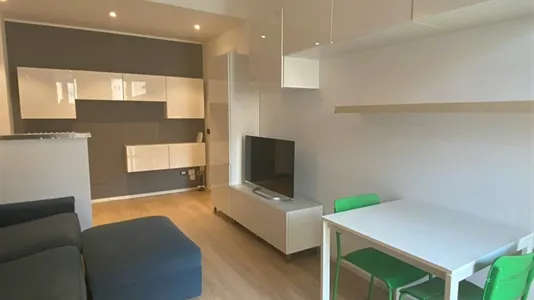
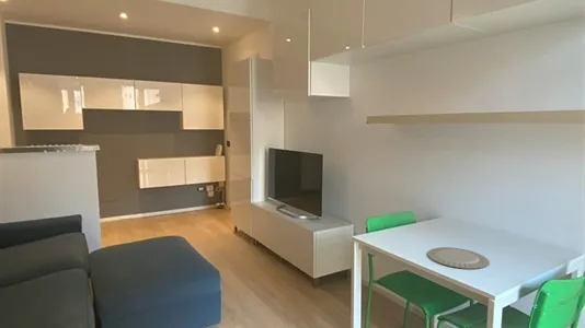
+ chinaware [426,246,491,270]
